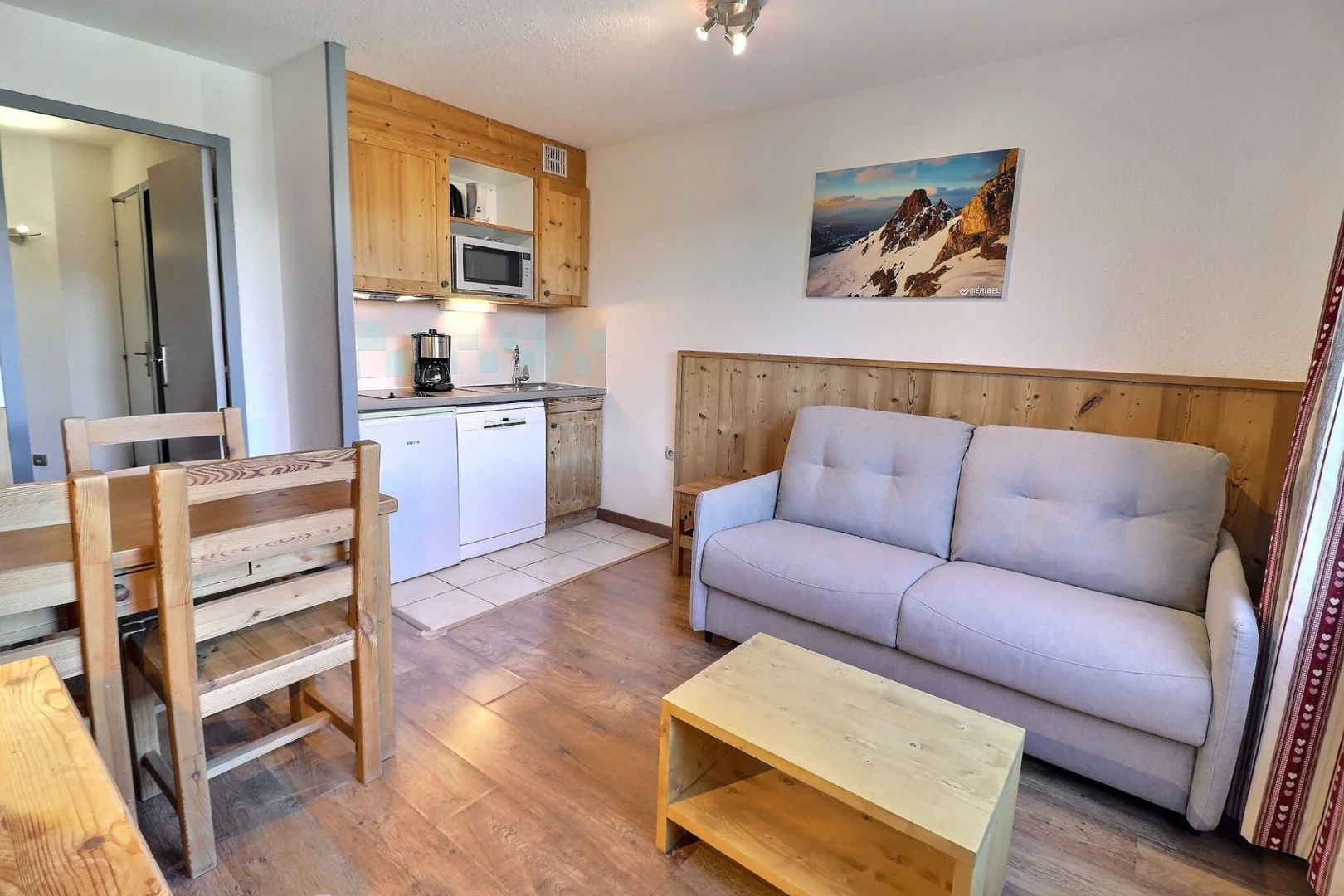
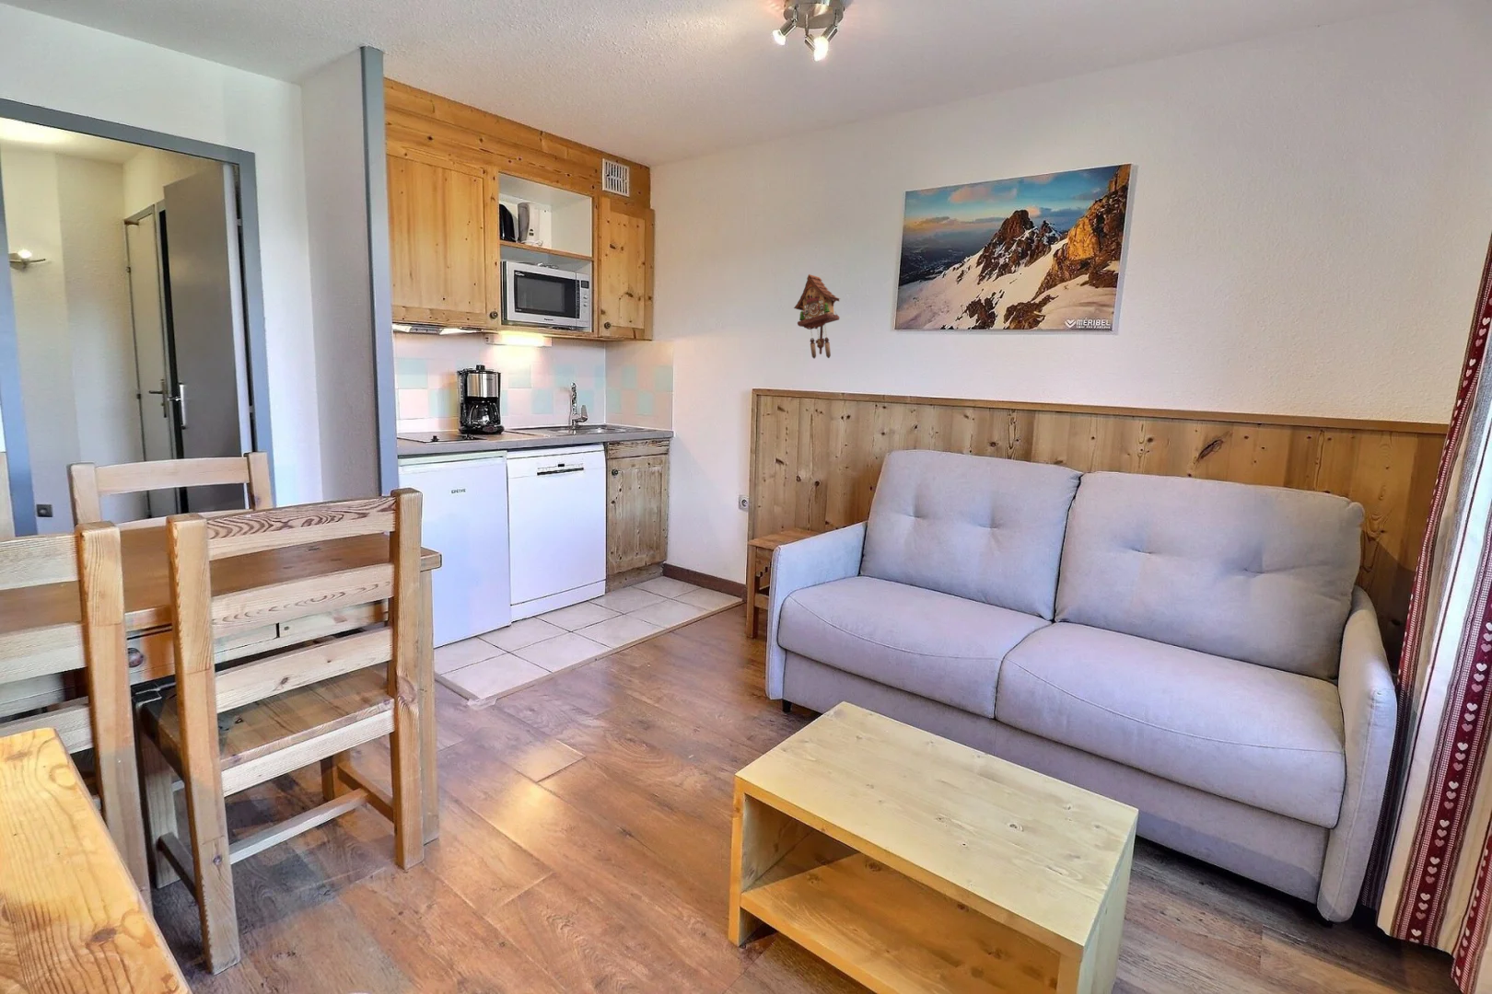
+ cuckoo clock [793,273,840,359]
